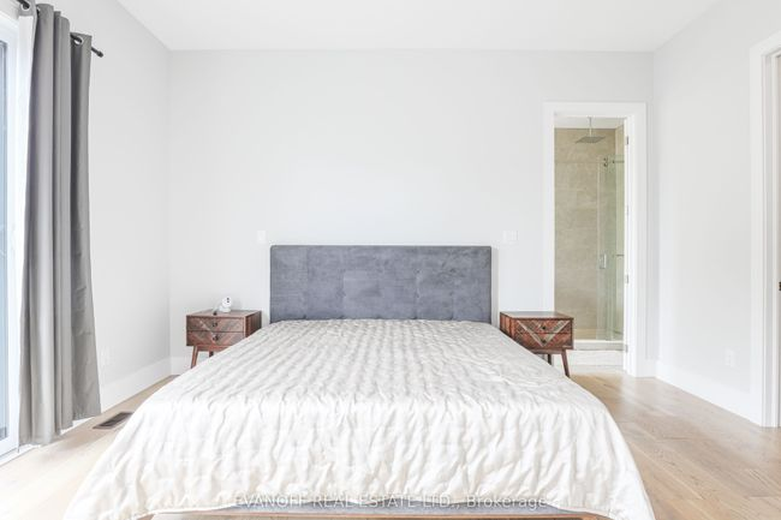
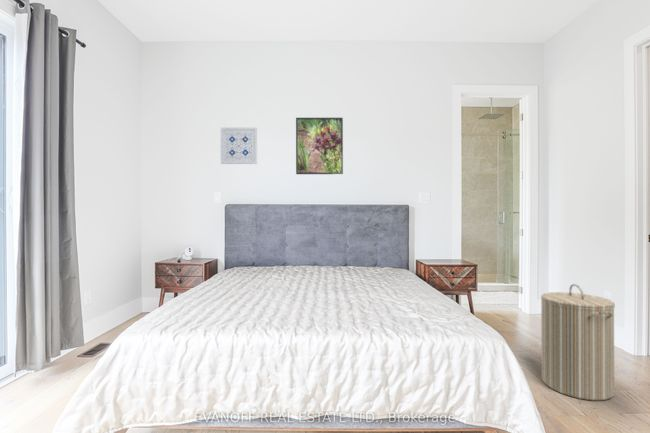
+ laundry hamper [540,283,616,402]
+ wall art [220,127,258,165]
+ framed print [295,117,344,175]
